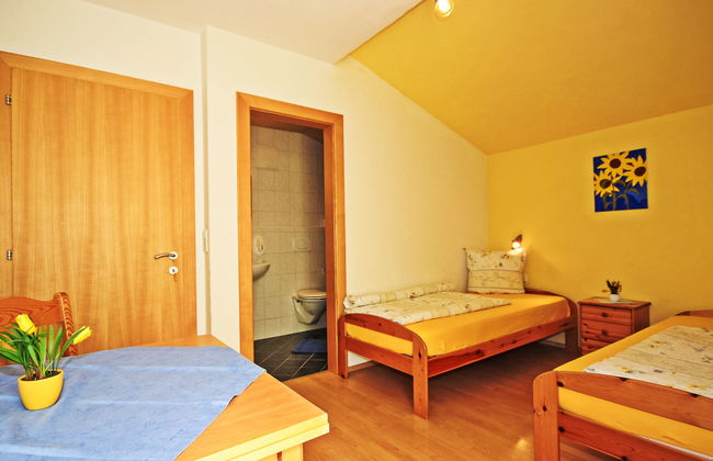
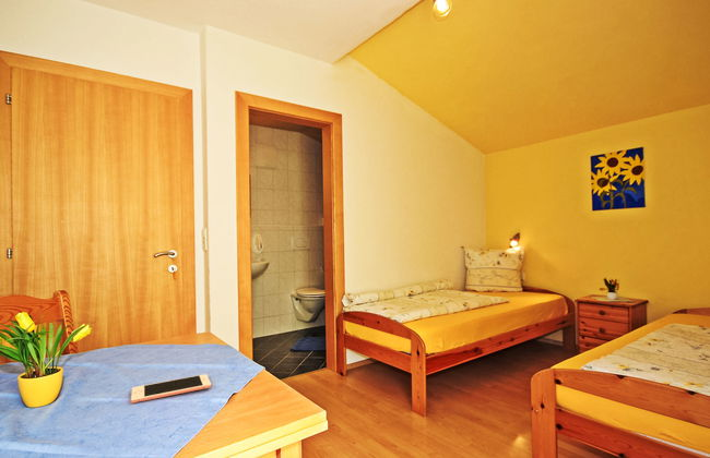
+ cell phone [130,373,212,405]
